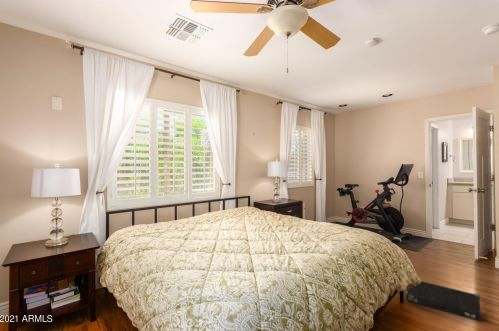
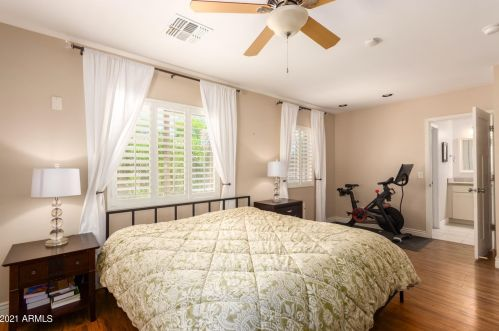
- speaker [404,280,482,323]
